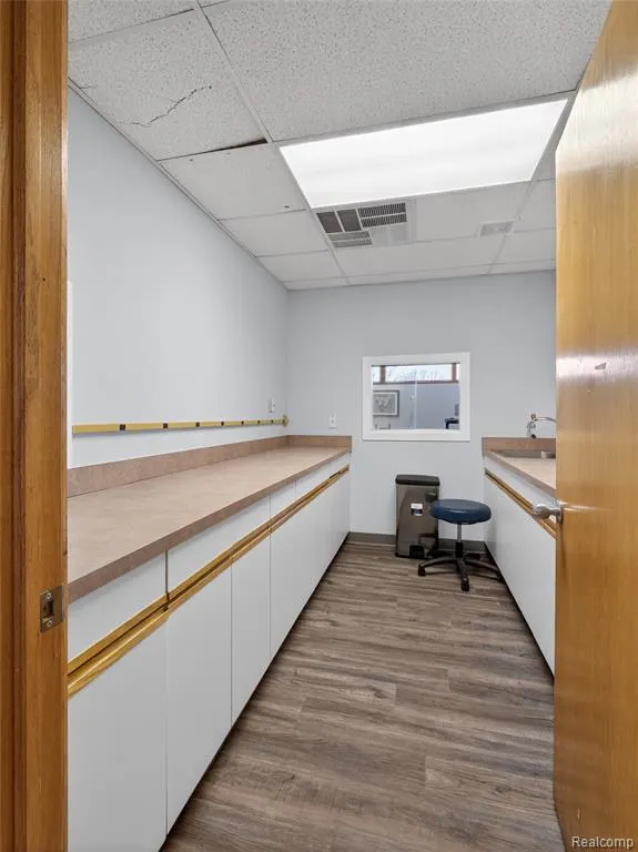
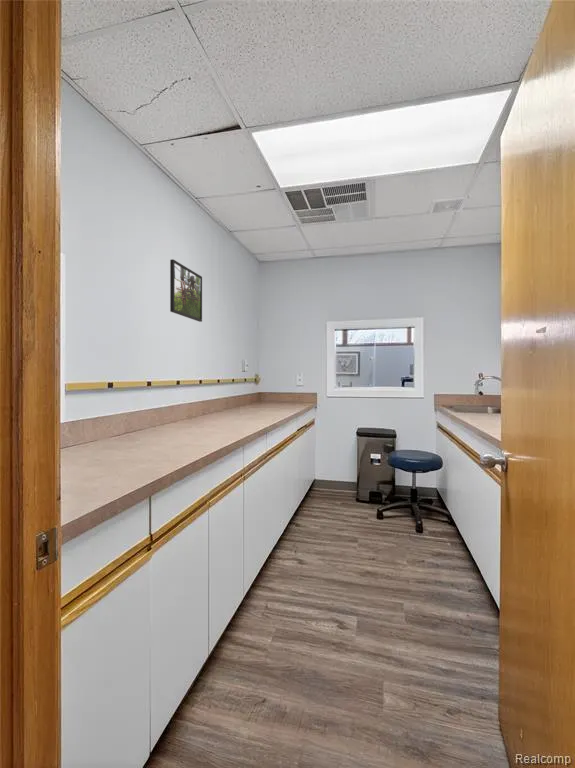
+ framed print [169,258,203,323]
